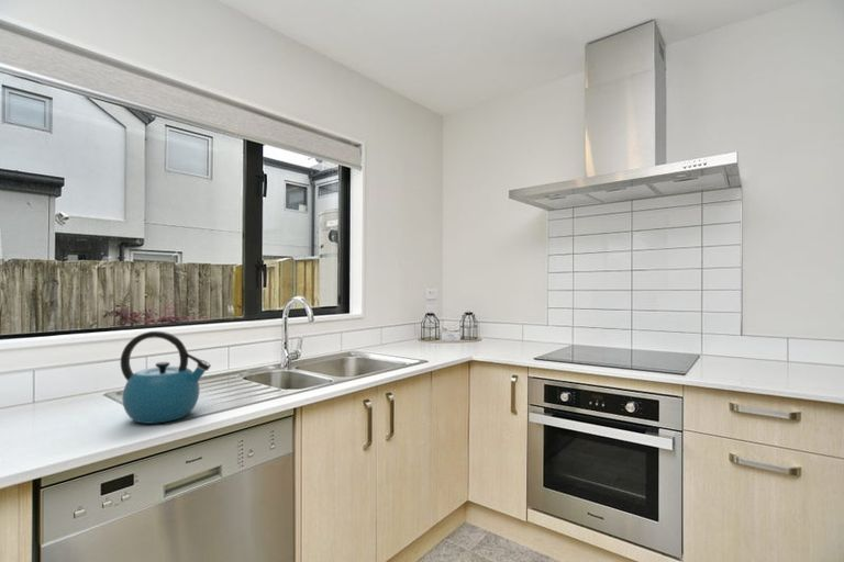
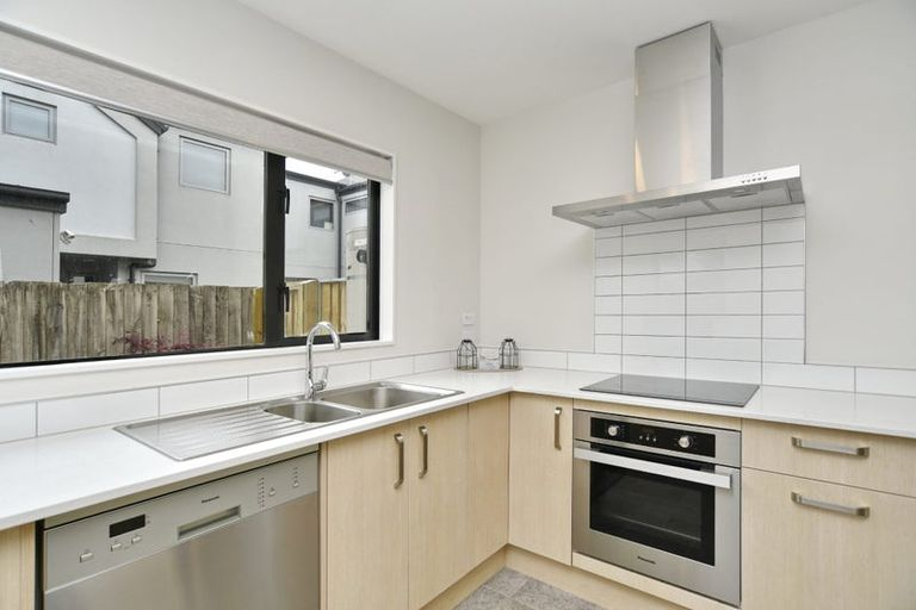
- kettle [120,330,212,425]
